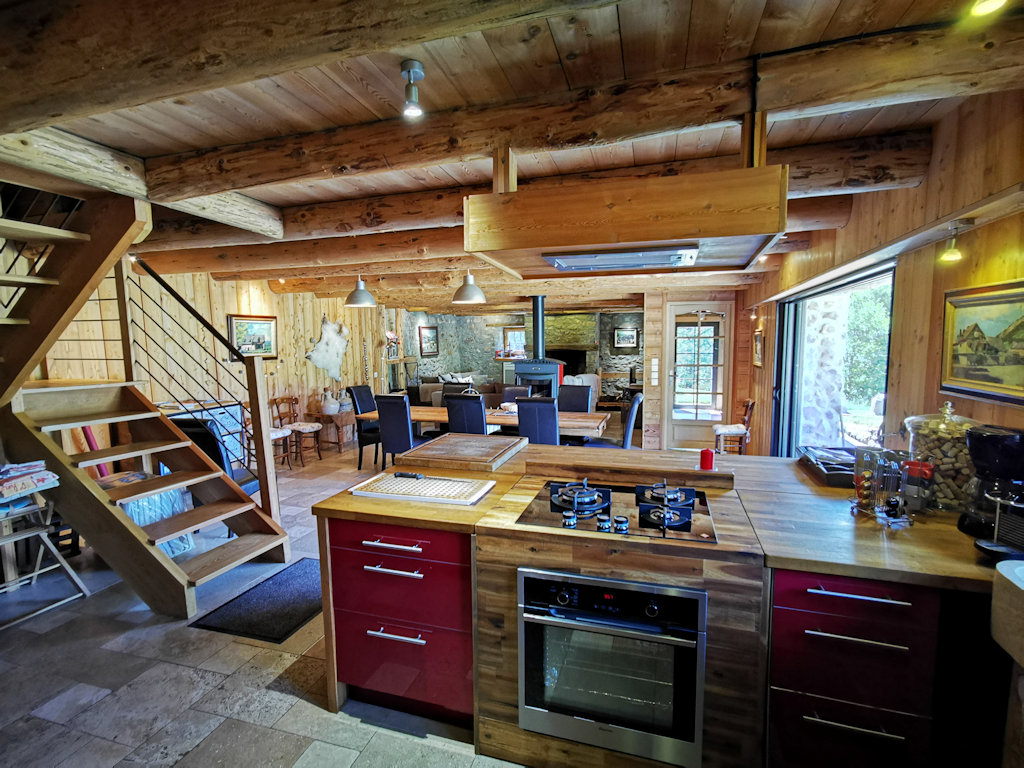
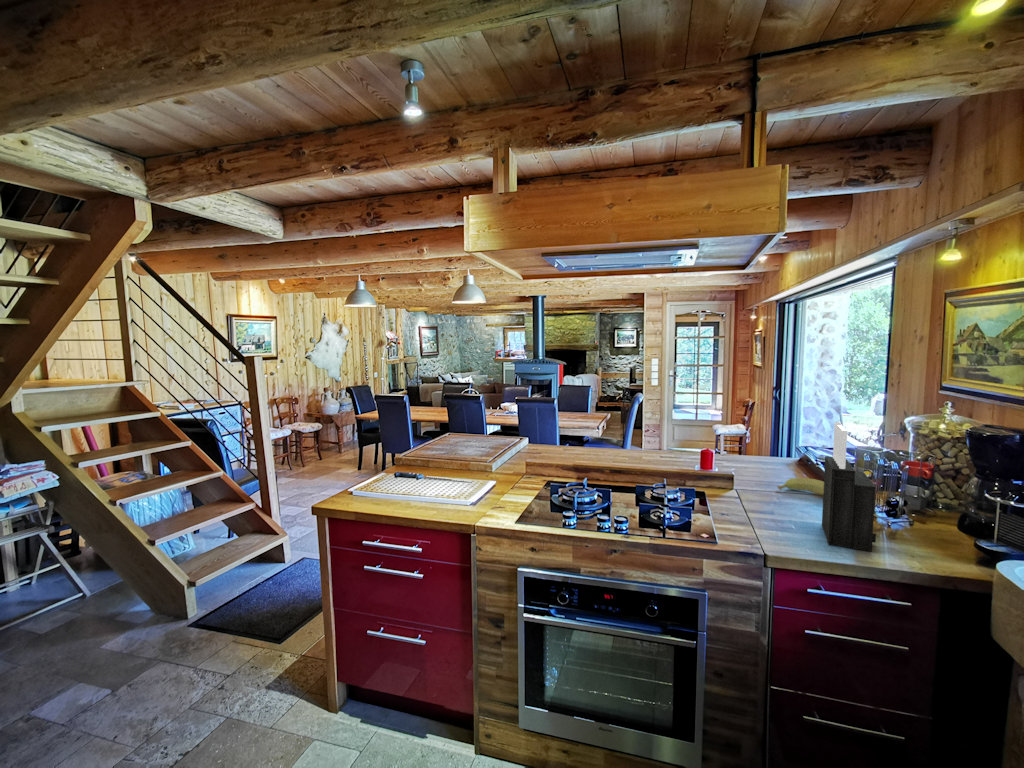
+ knife block [821,421,877,553]
+ banana [777,477,824,495]
